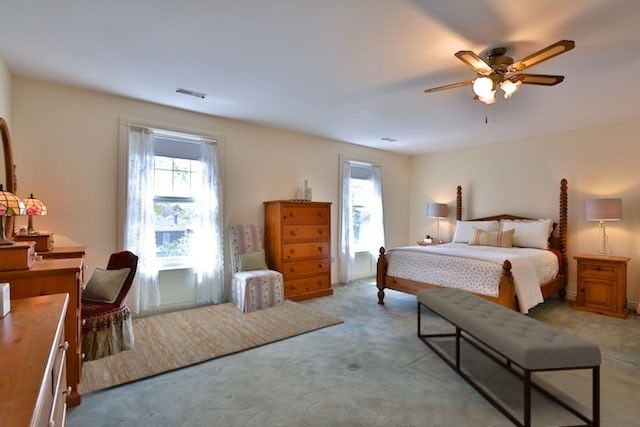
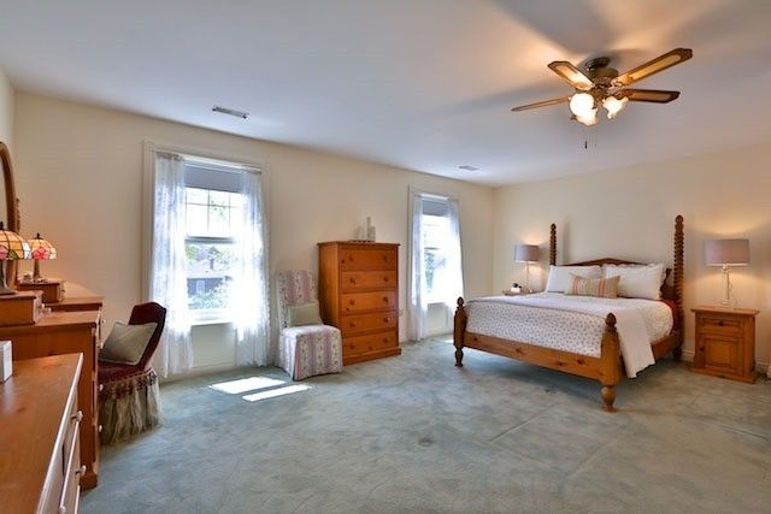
- bench [416,287,603,427]
- rug [69,299,345,399]
